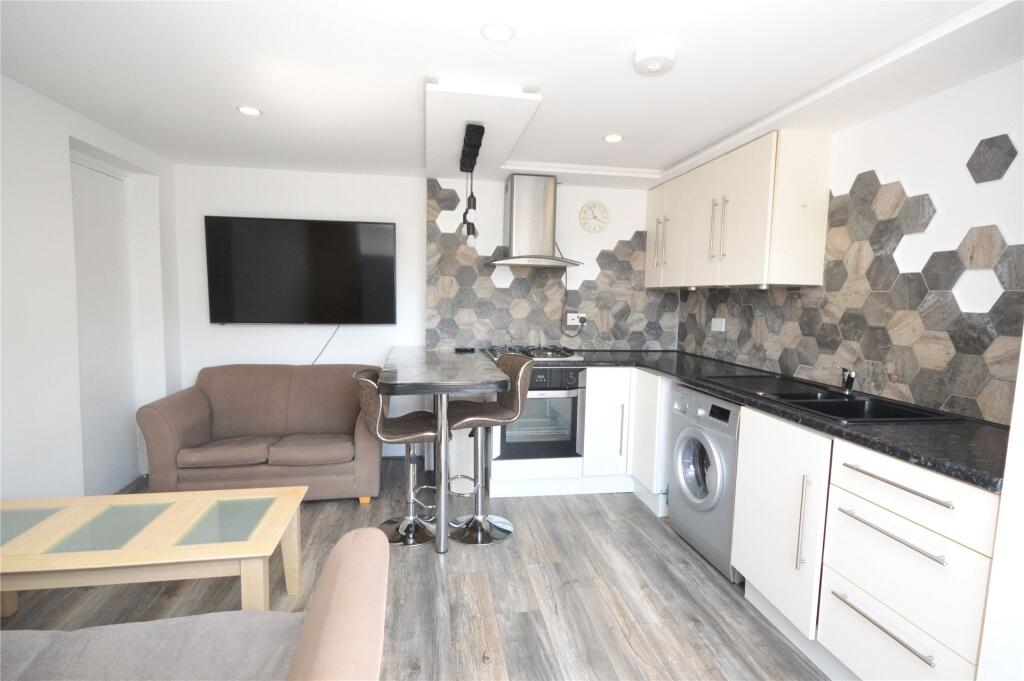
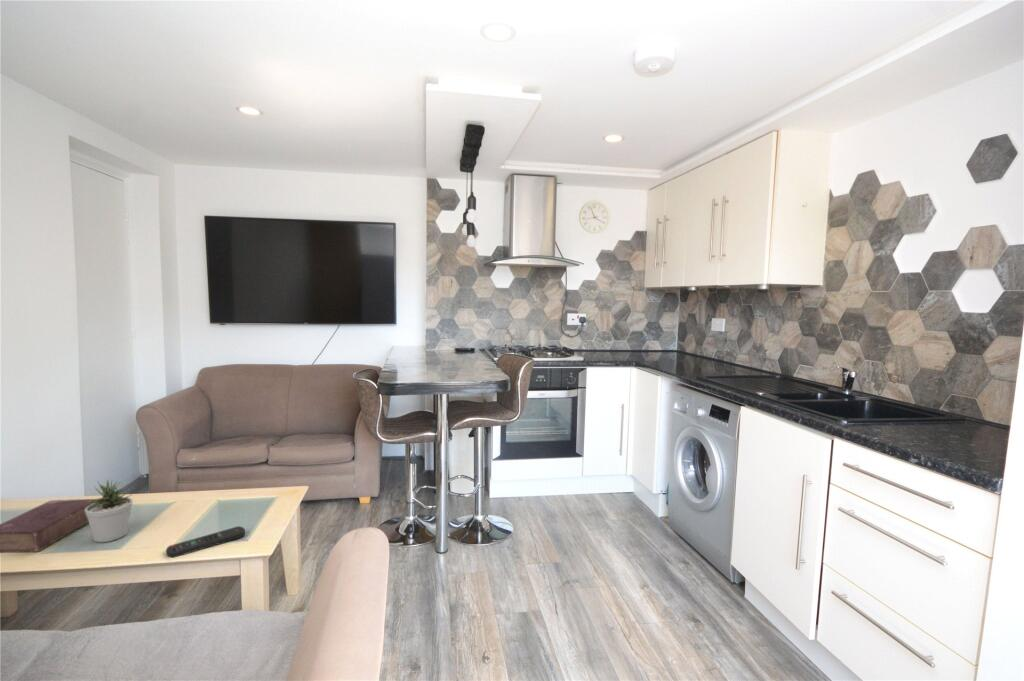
+ remote control [165,525,246,558]
+ potted plant [85,479,136,543]
+ book [0,498,97,554]
